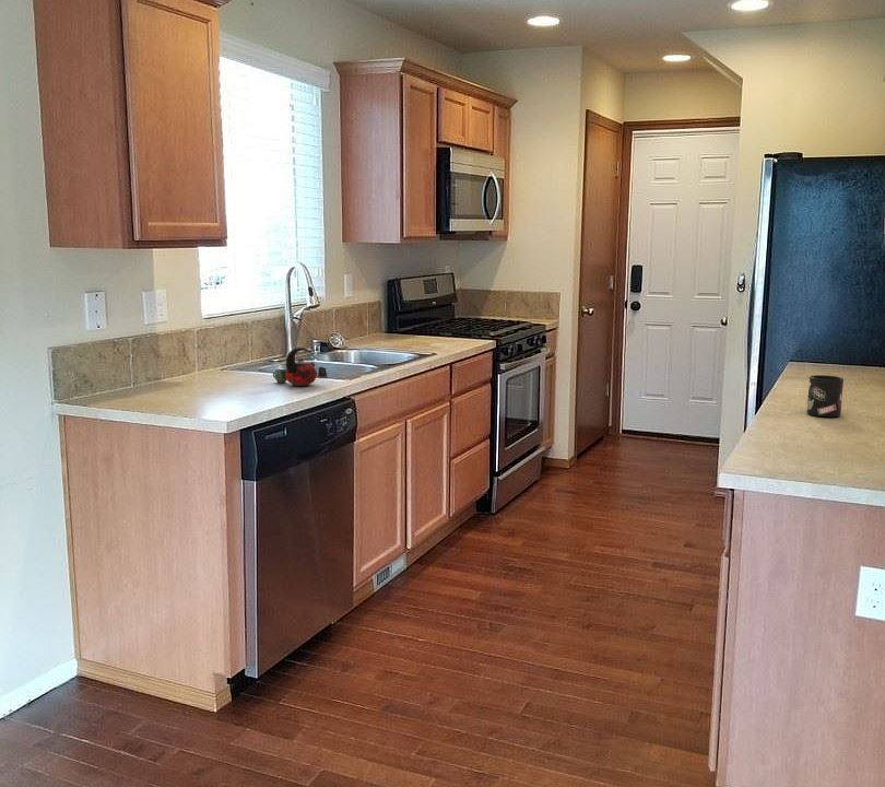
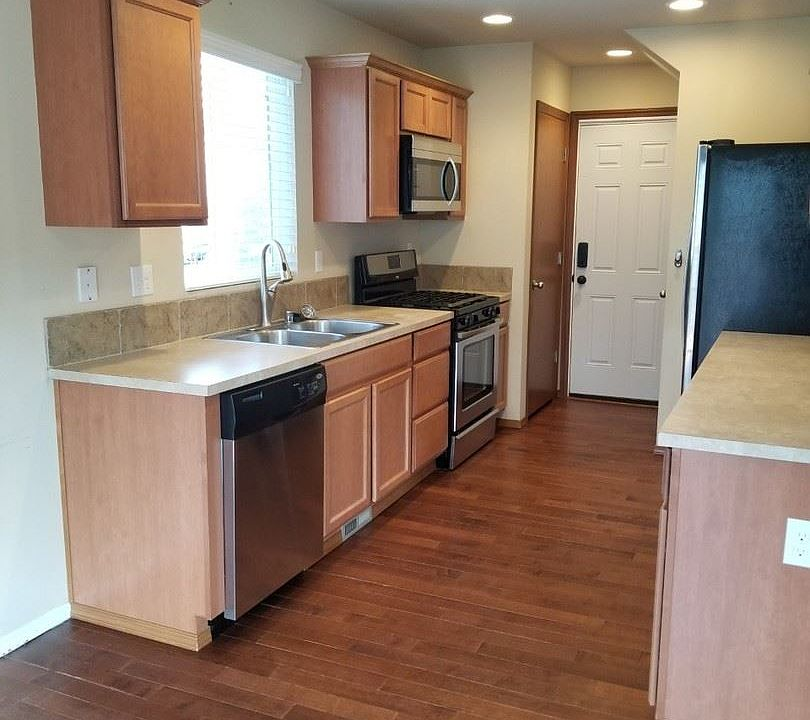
- kettle [272,346,331,387]
- mug [806,374,845,418]
